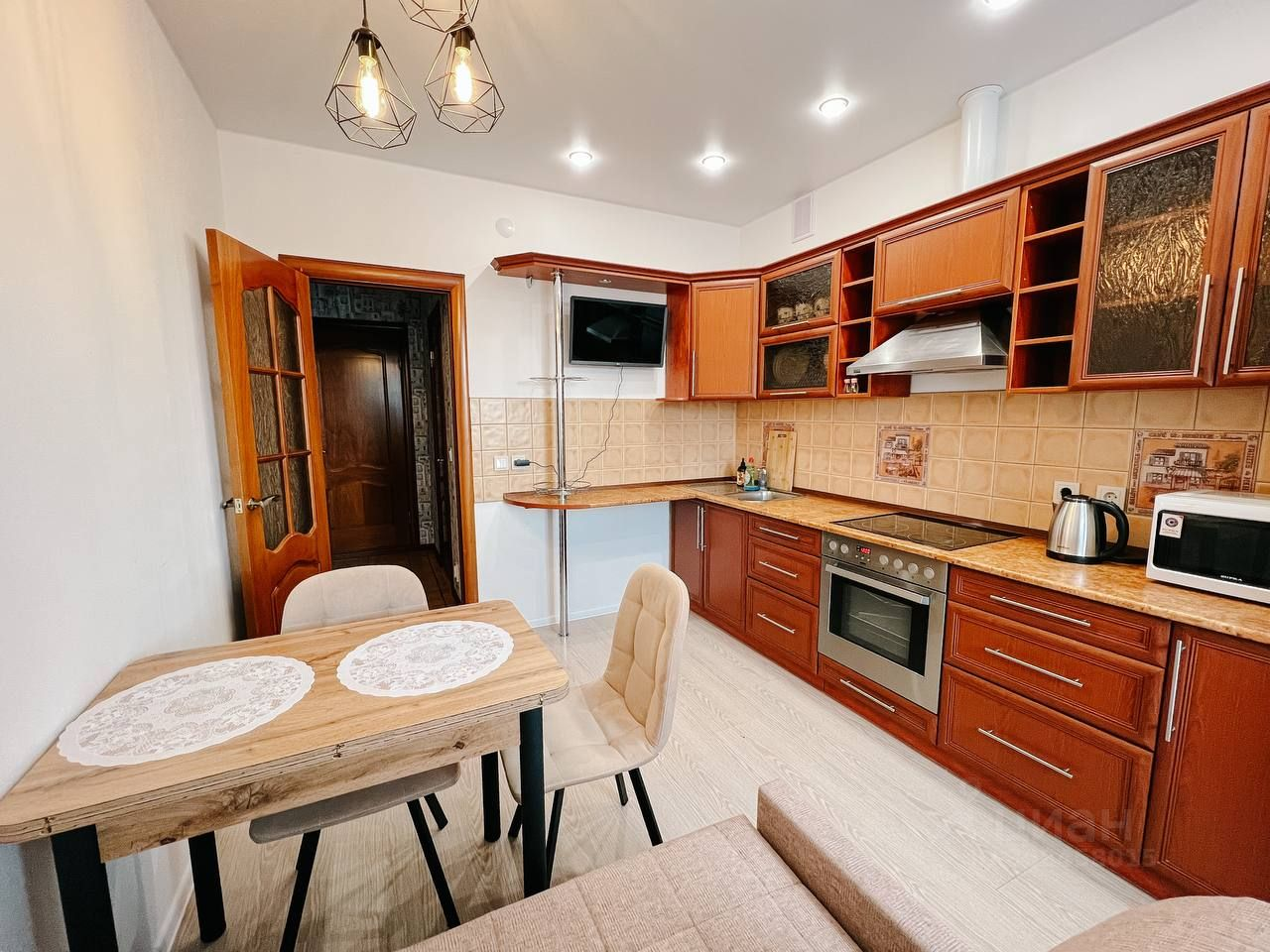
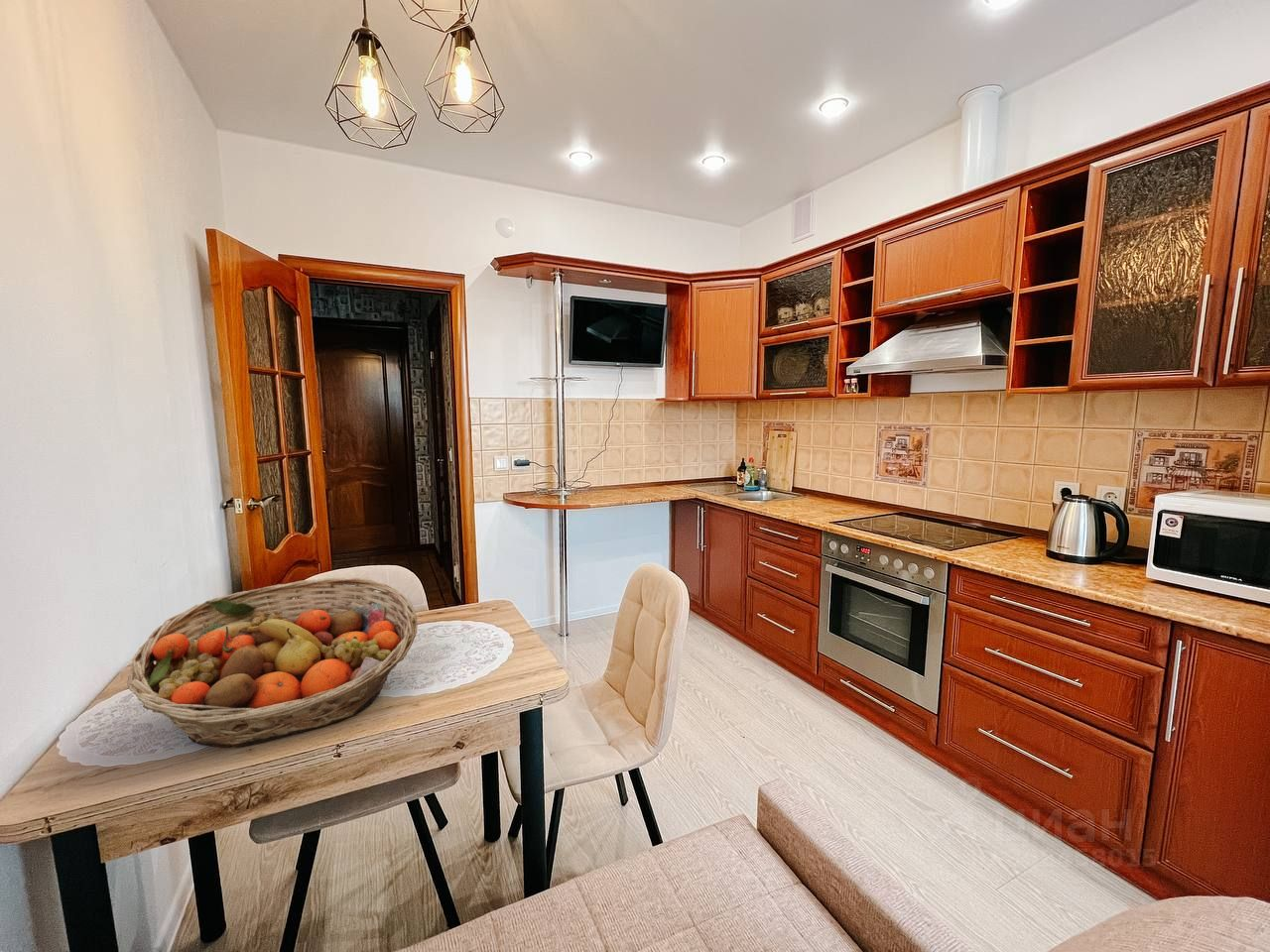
+ fruit basket [126,576,419,748]
